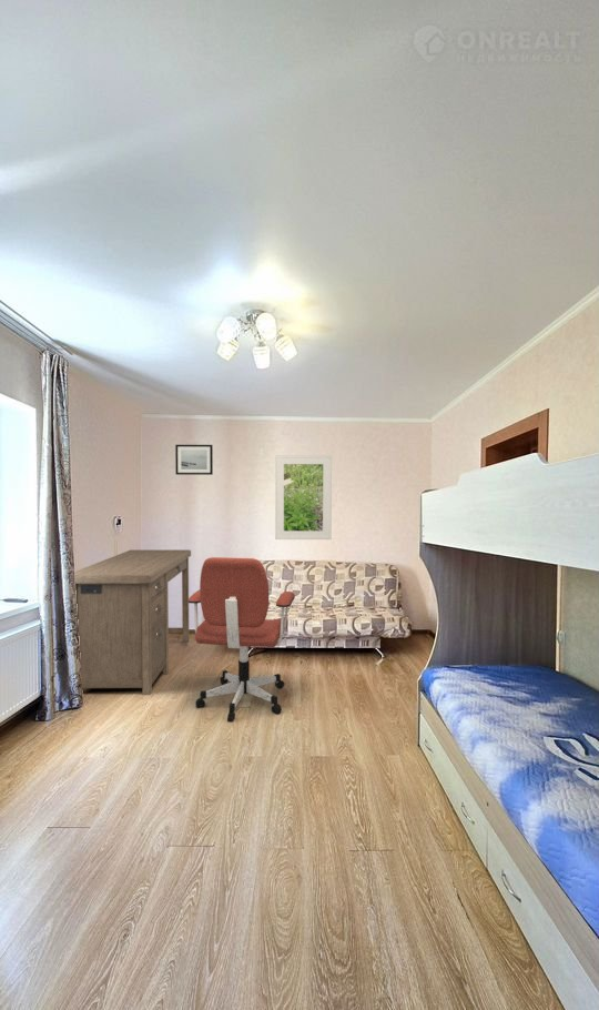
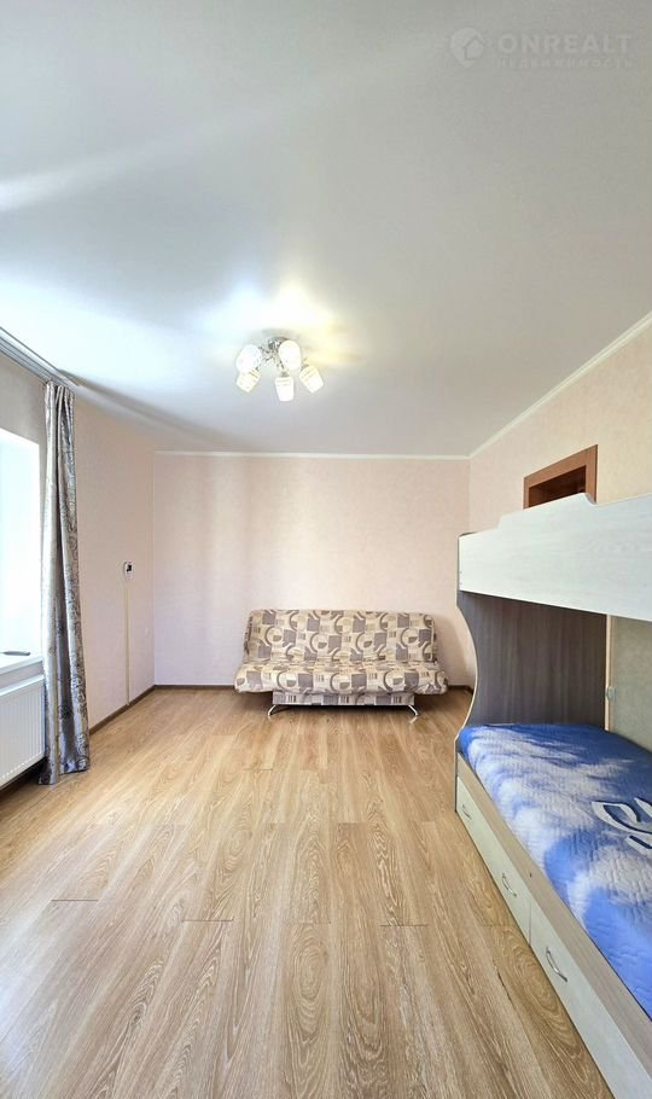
- desk [74,548,192,696]
- office chair [189,556,296,724]
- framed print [274,454,333,541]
- wall art [174,444,214,476]
